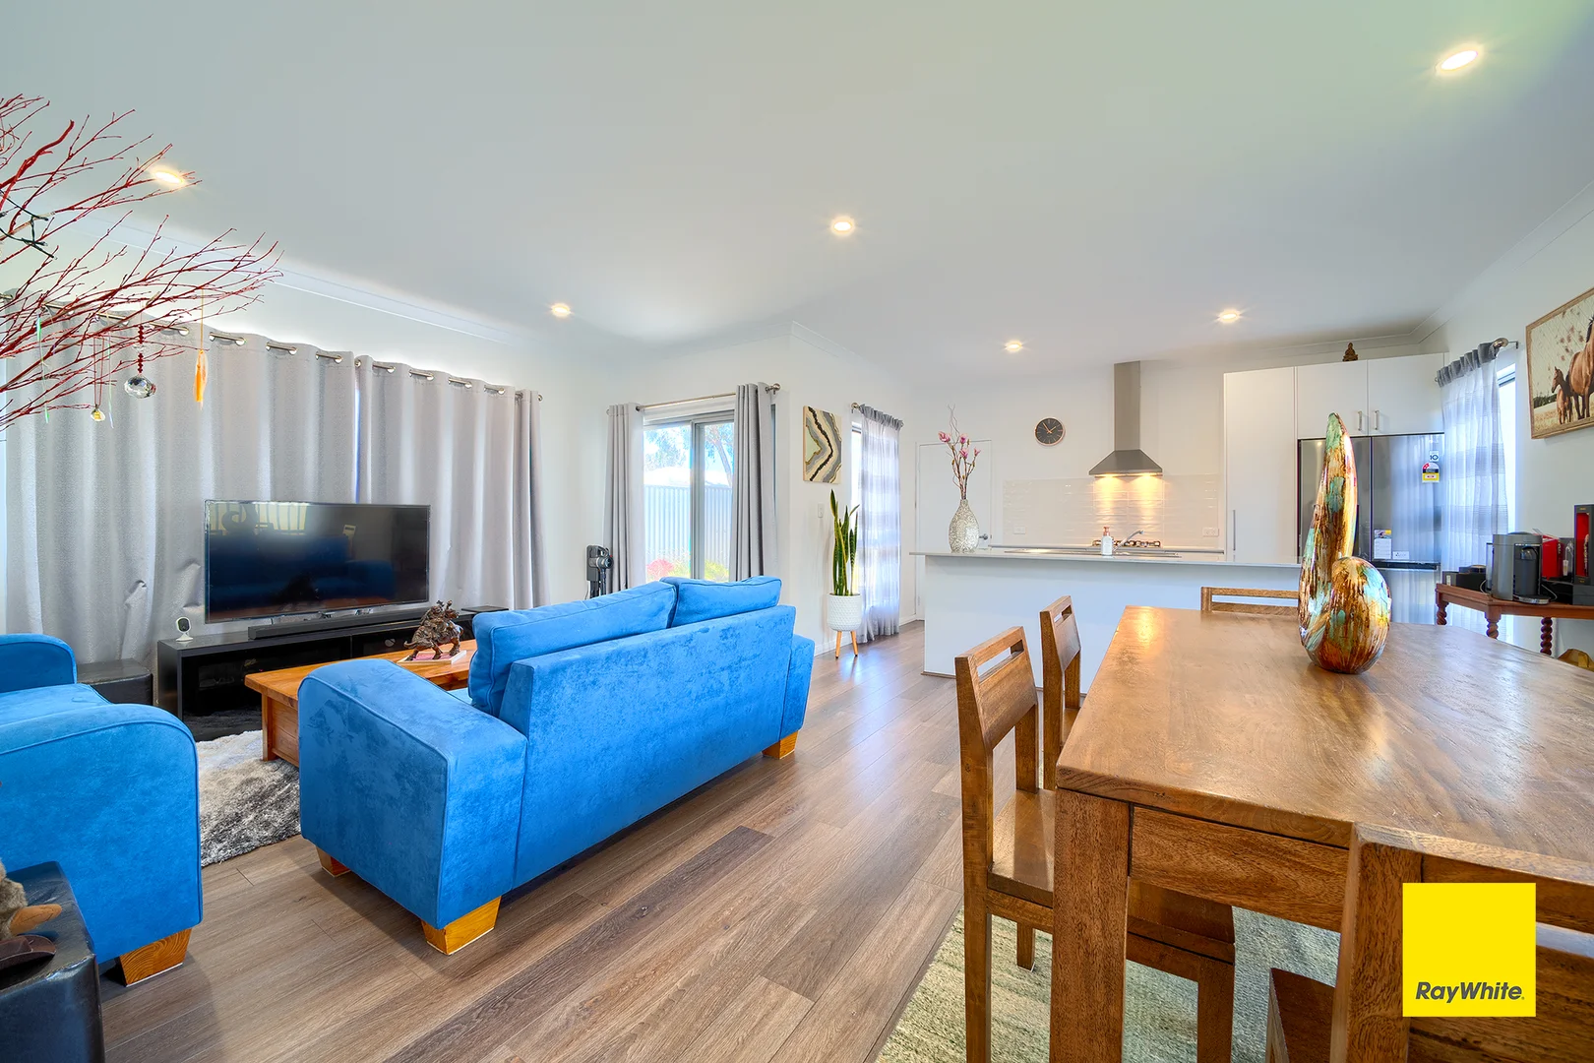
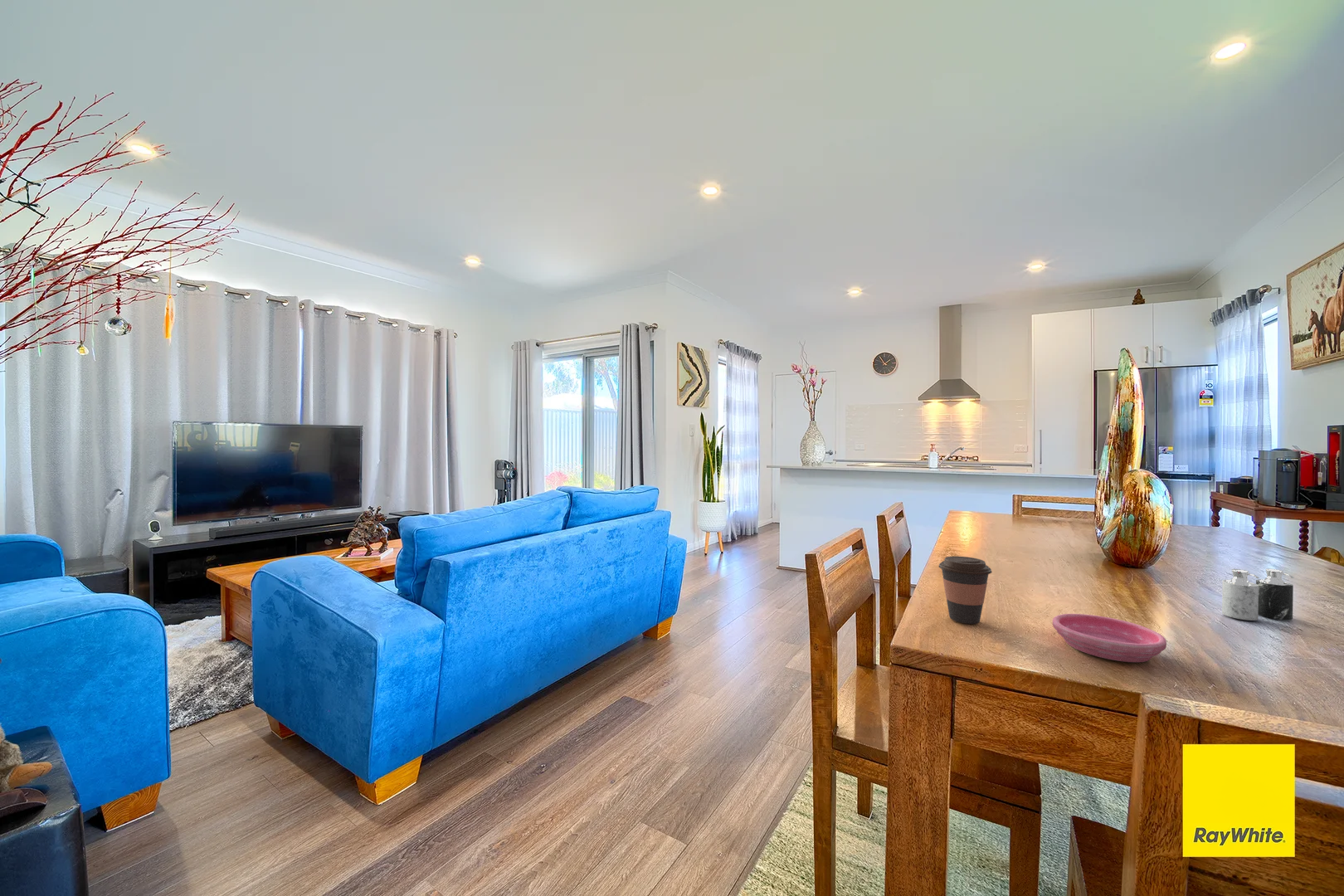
+ coffee cup [938,555,992,625]
+ candle [1221,568,1295,621]
+ saucer [1052,613,1167,663]
